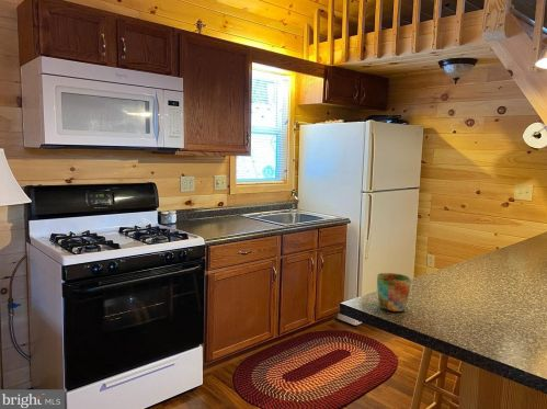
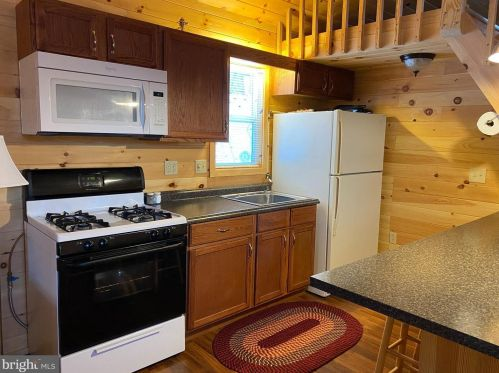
- mug [376,272,411,313]
